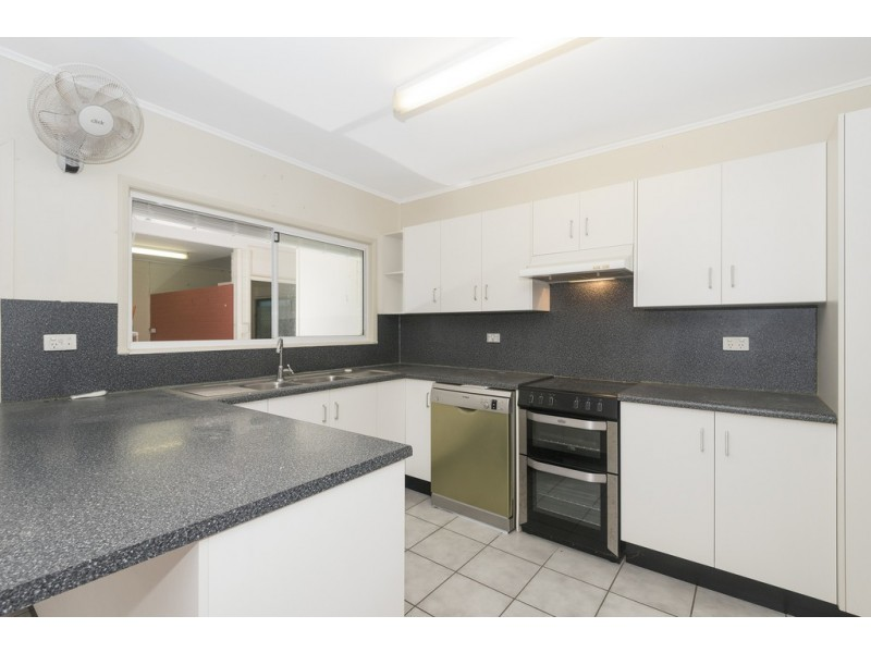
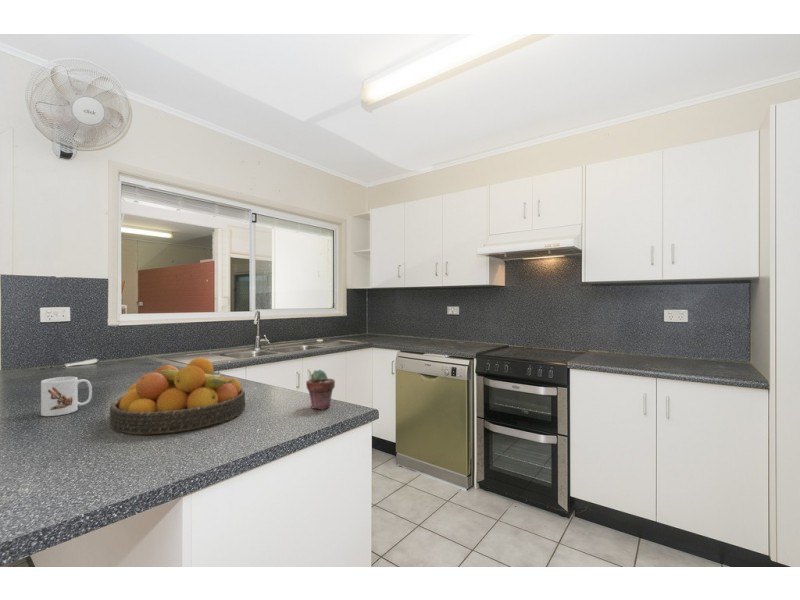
+ potted succulent [305,369,336,411]
+ fruit bowl [108,357,246,435]
+ mug [40,376,93,417]
